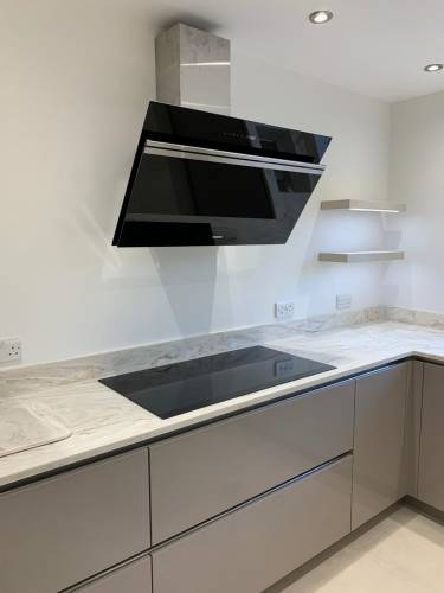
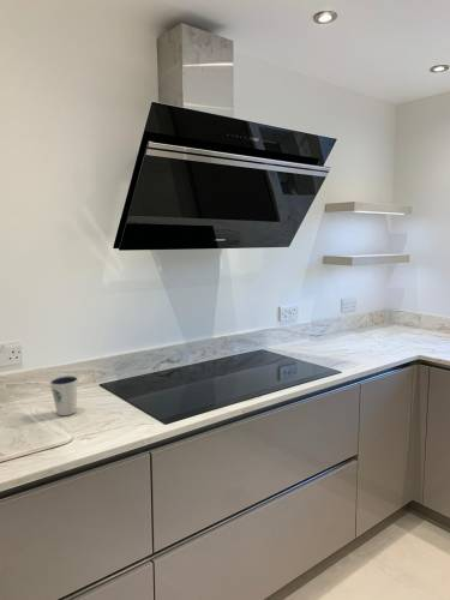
+ dixie cup [49,374,79,416]
